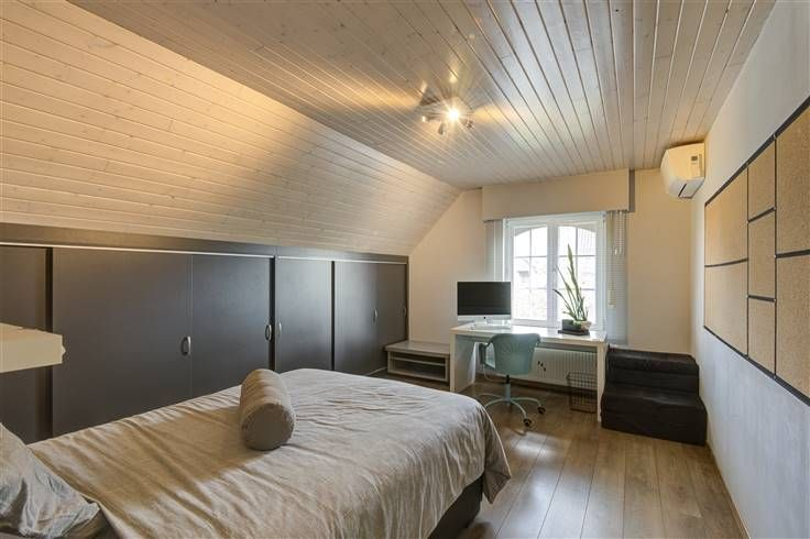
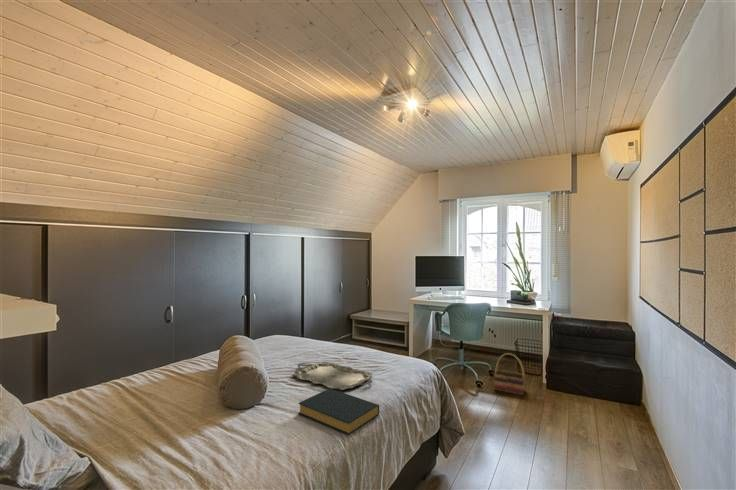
+ hardback book [297,388,380,436]
+ serving tray [291,361,373,391]
+ basket [493,352,526,396]
